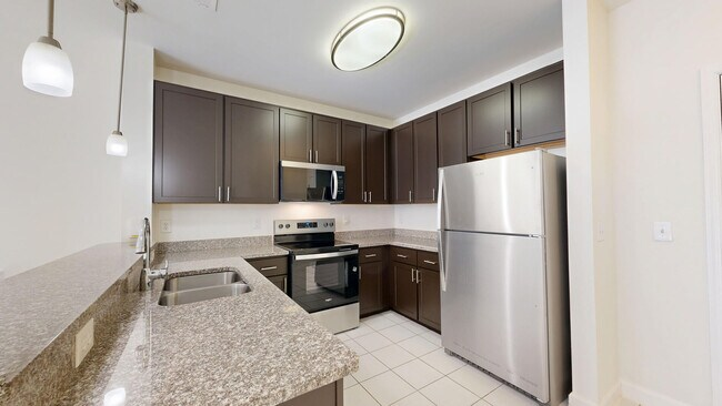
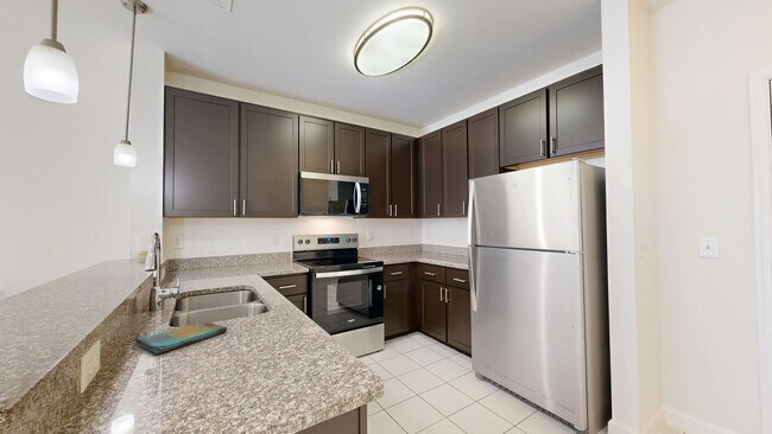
+ dish towel [134,320,228,356]
